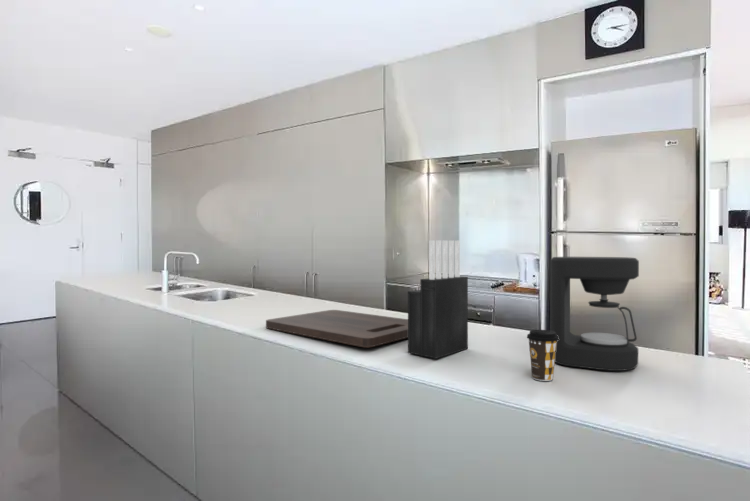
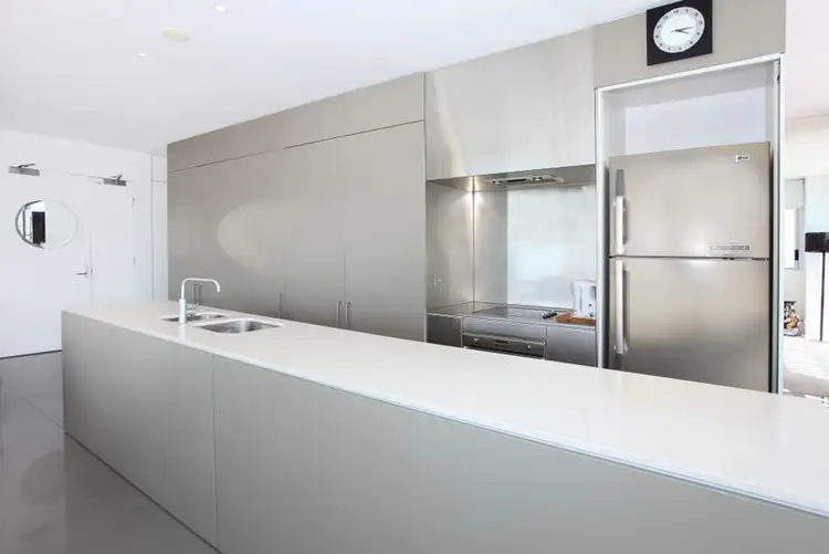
- cutting board [265,309,408,348]
- coffee maker [549,256,640,372]
- coffee cup [526,329,559,382]
- knife block [407,239,469,360]
